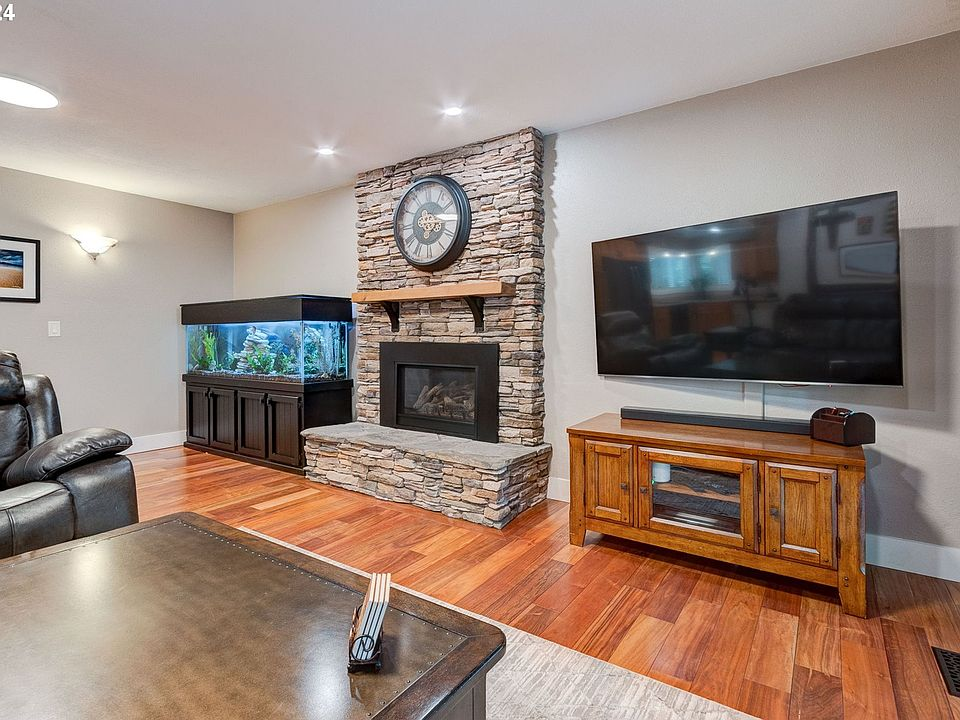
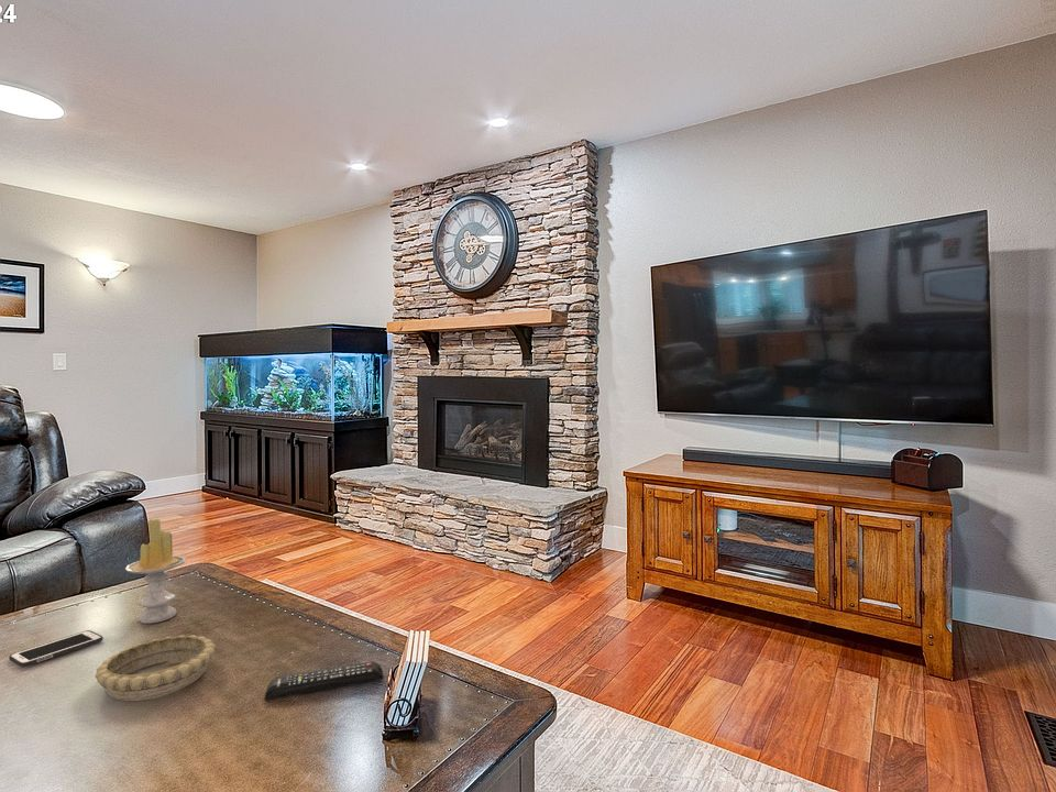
+ remote control [264,661,385,701]
+ cell phone [8,629,103,668]
+ decorative bowl [95,634,217,702]
+ candle [124,517,187,625]
